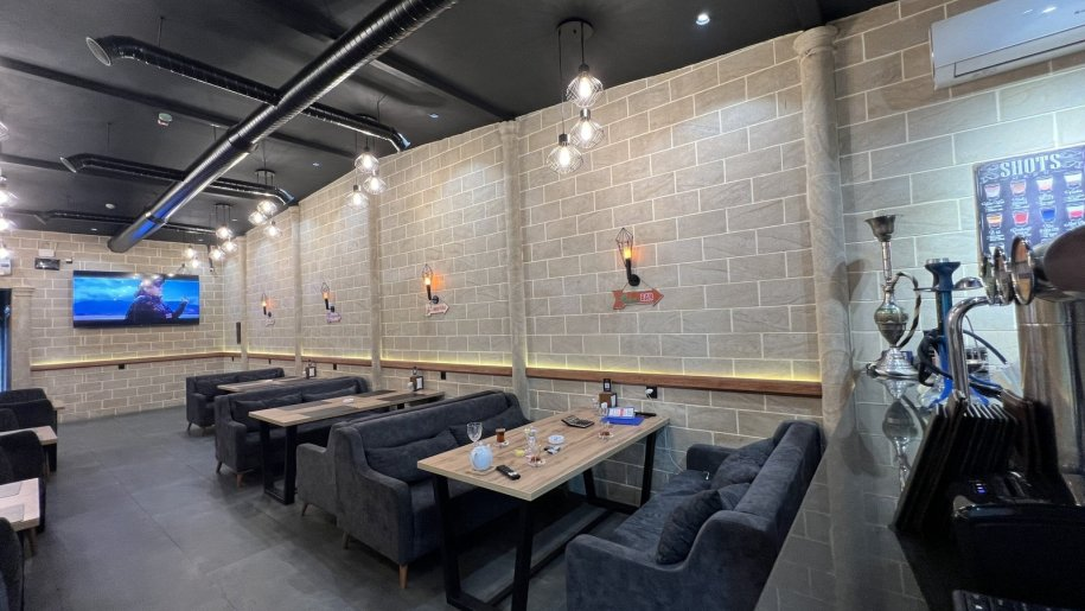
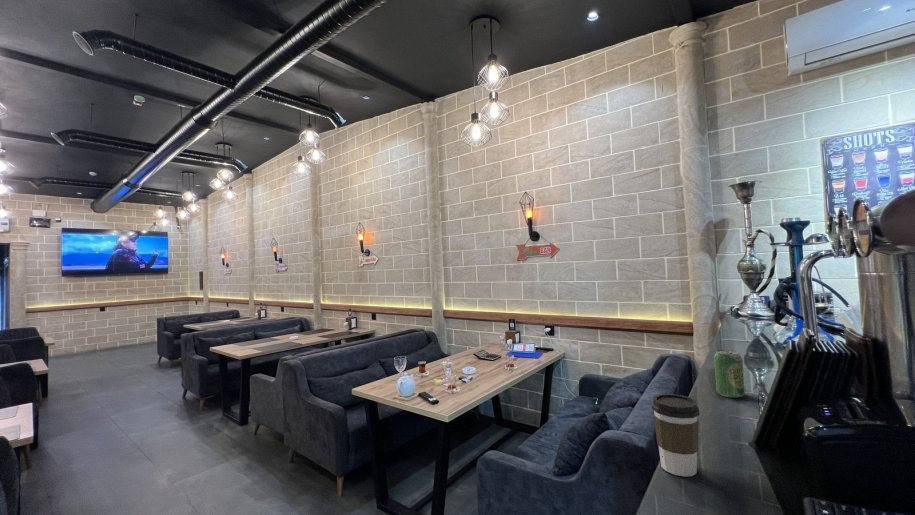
+ coffee cup [651,393,701,478]
+ beverage can [713,349,746,399]
